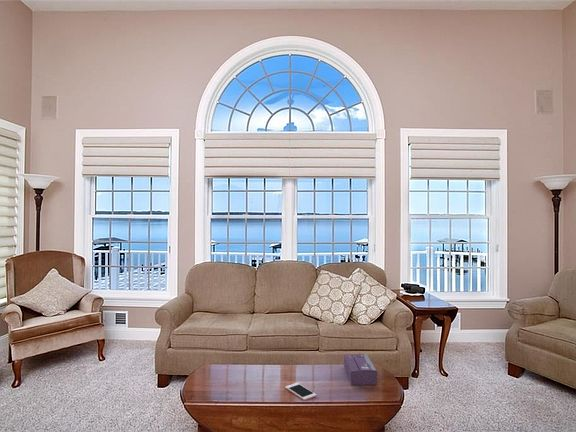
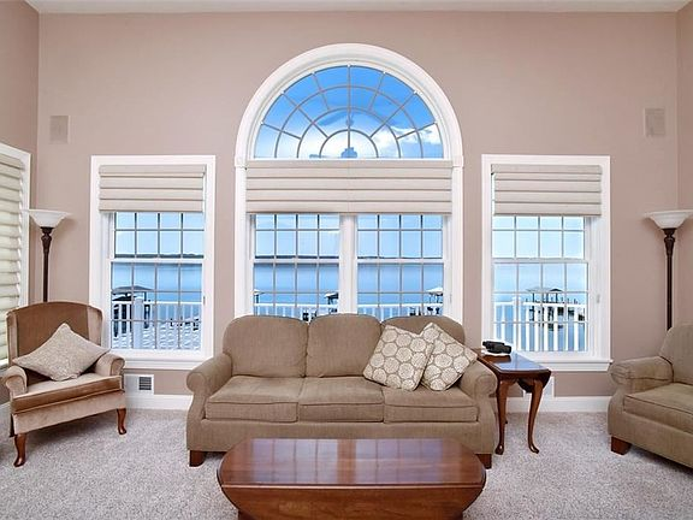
- cell phone [284,382,317,401]
- tissue box [343,353,378,386]
